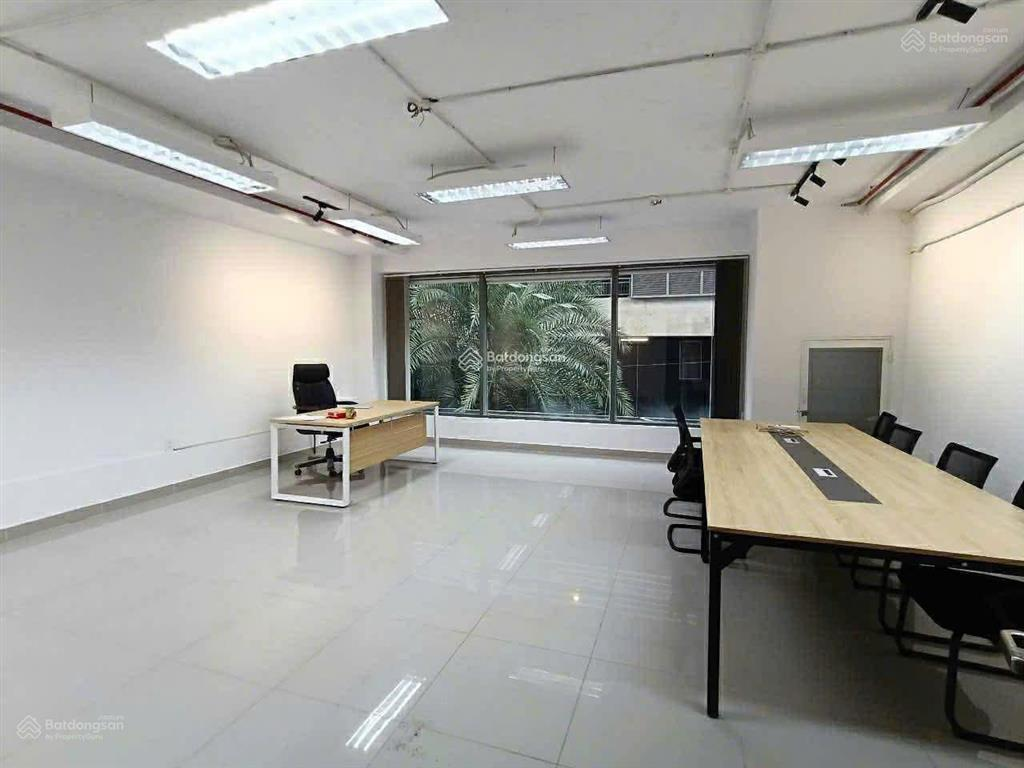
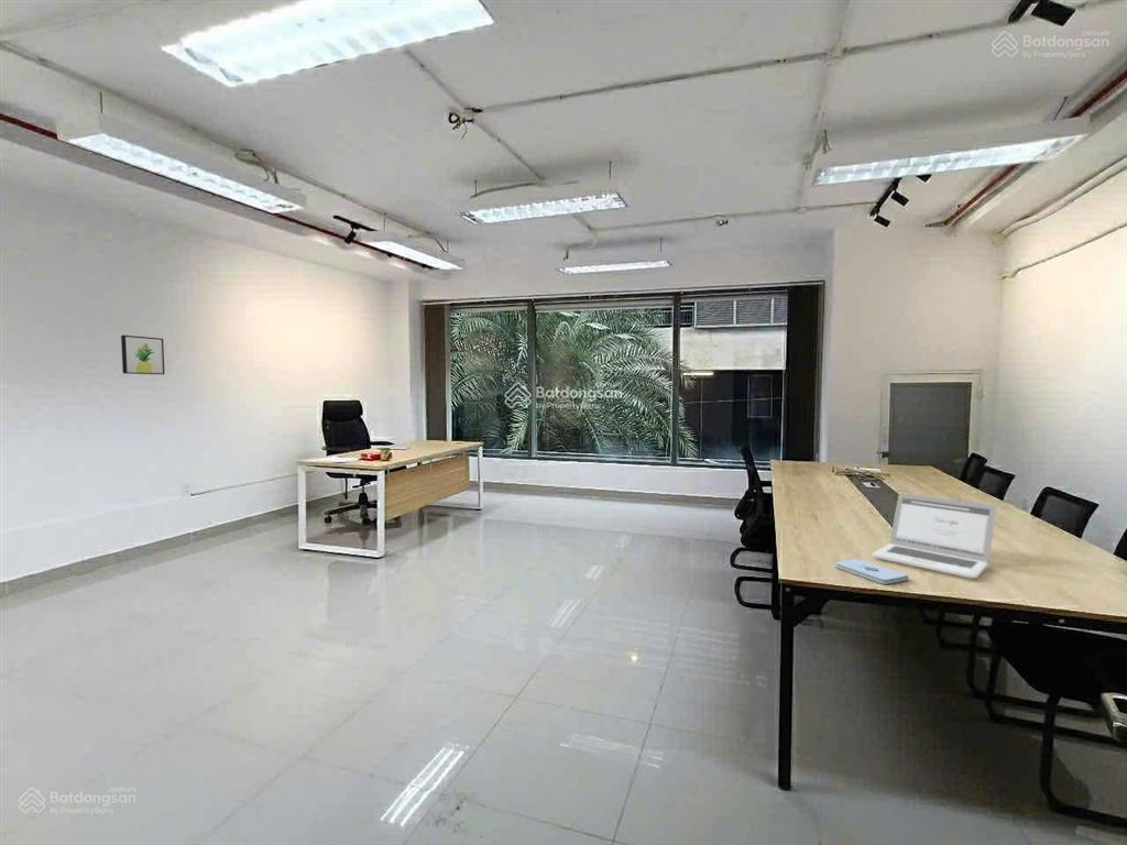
+ laptop [871,493,997,579]
+ notepad [835,558,909,585]
+ wall art [120,334,166,375]
